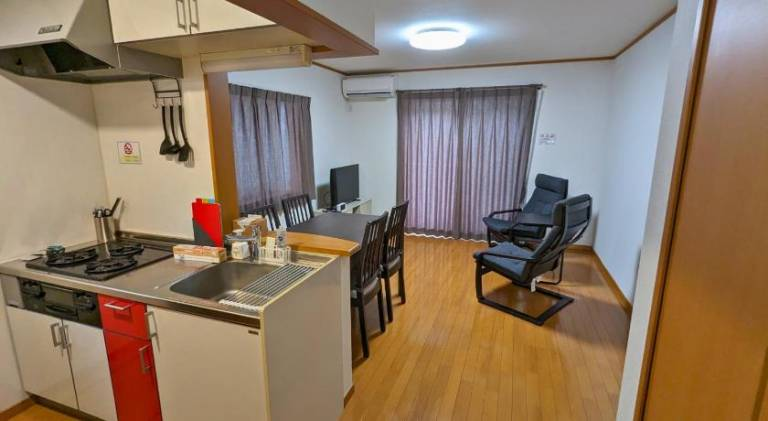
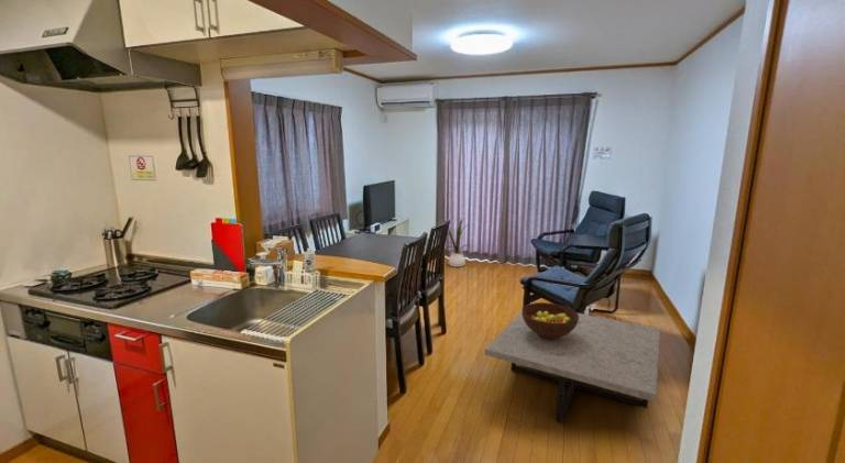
+ fruit bowl [520,301,579,340]
+ house plant [440,212,472,268]
+ coffee table [484,302,661,423]
